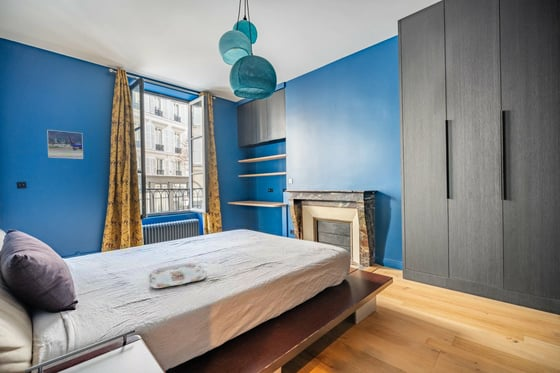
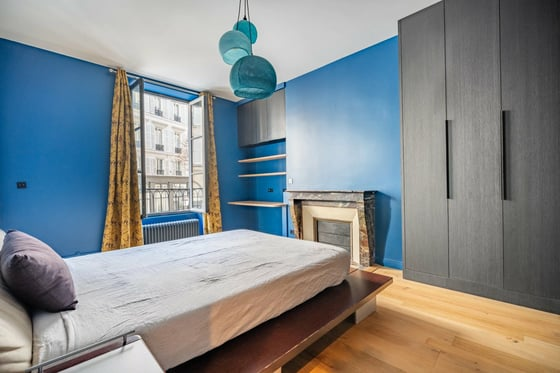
- serving tray [149,262,207,289]
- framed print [46,129,84,160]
